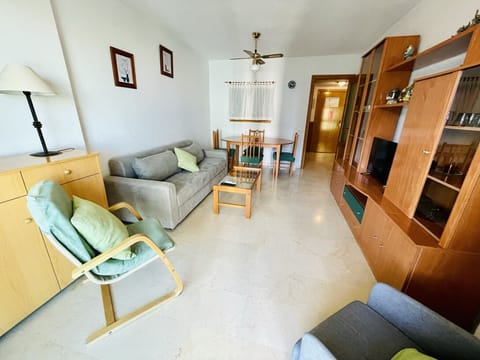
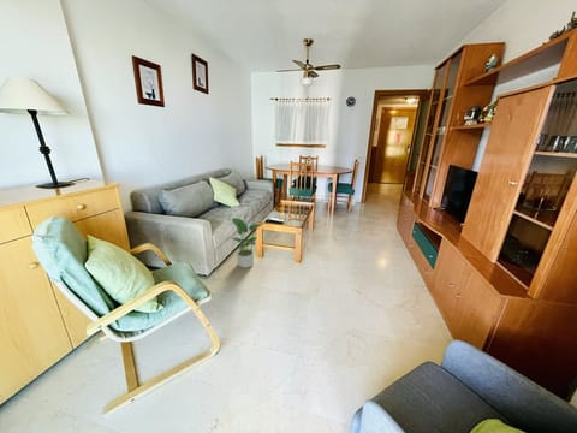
+ potted plant [228,216,266,269]
